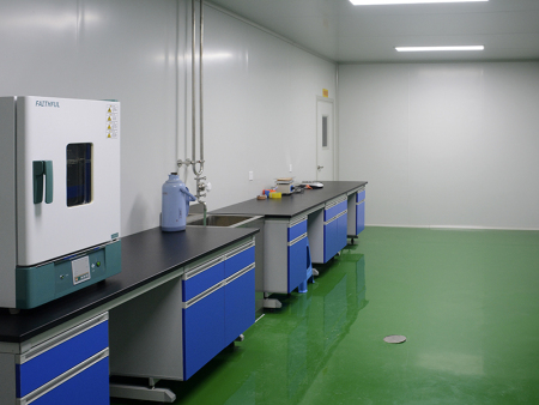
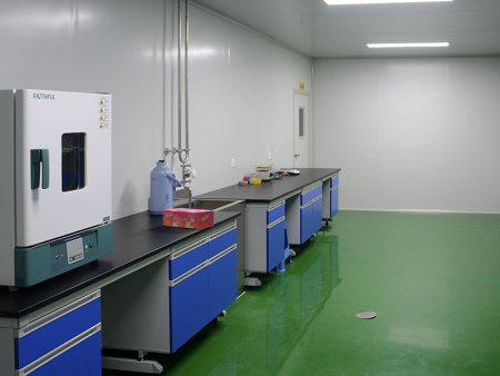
+ tissue box [162,207,214,230]
